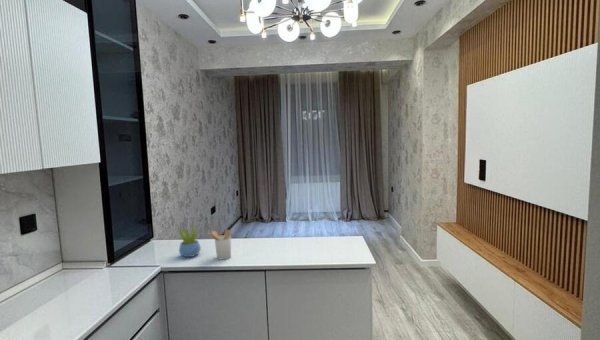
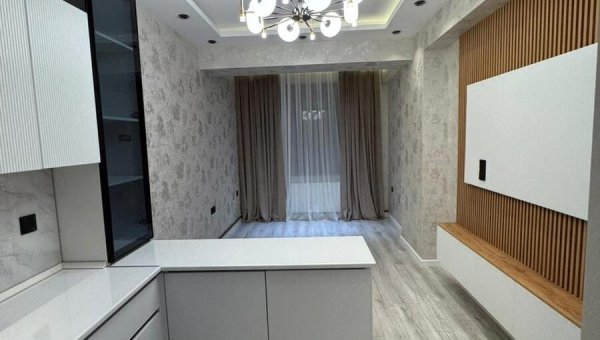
- utensil holder [207,229,232,260]
- succulent plant [177,223,202,258]
